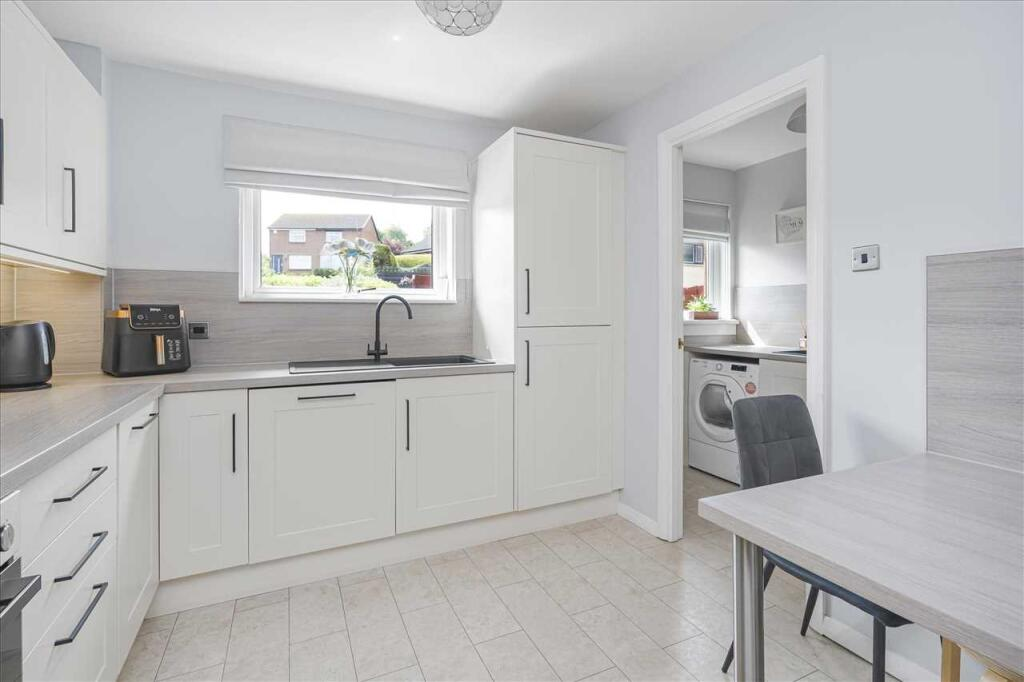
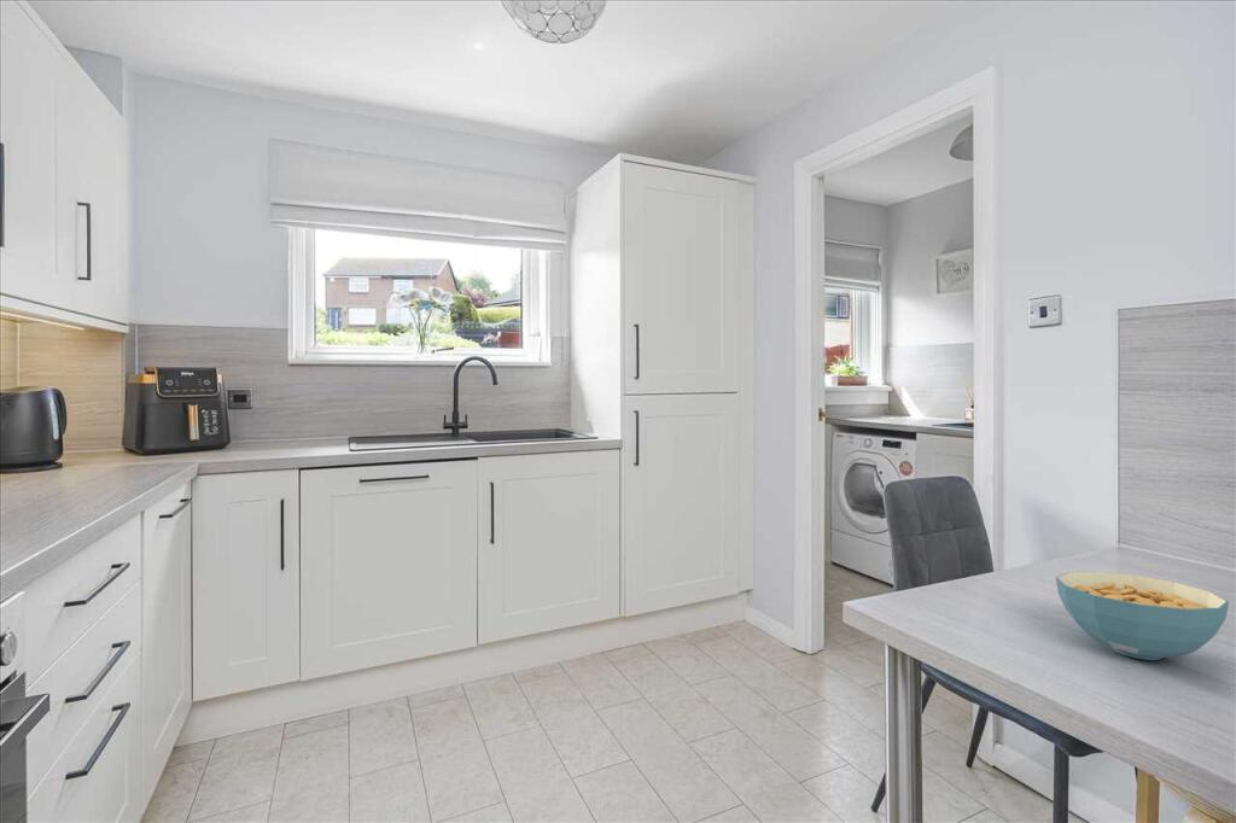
+ cereal bowl [1055,571,1230,661]
